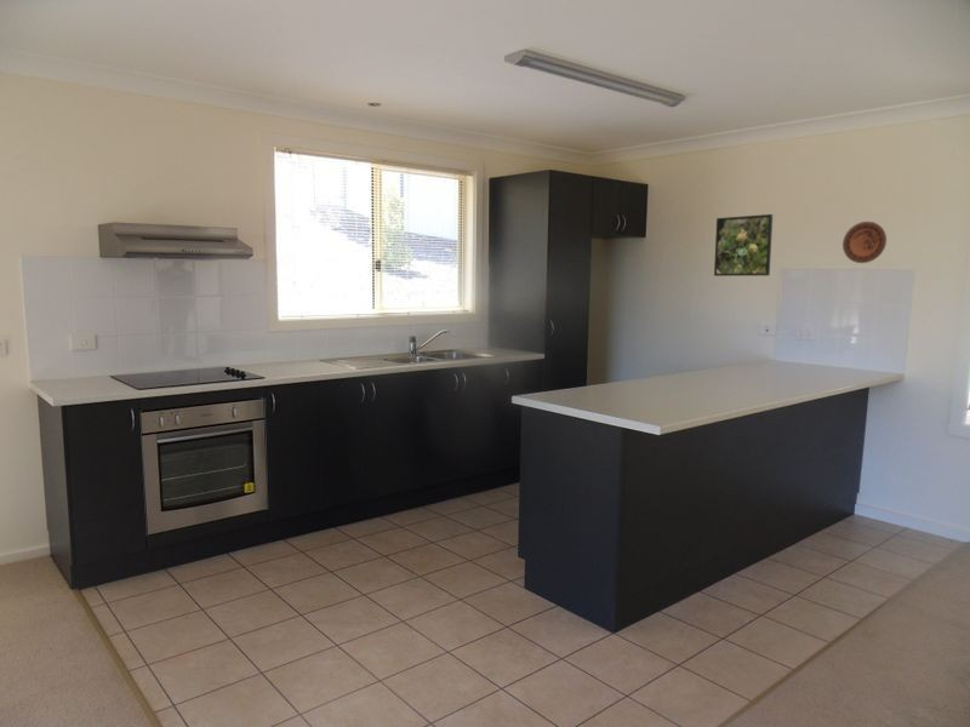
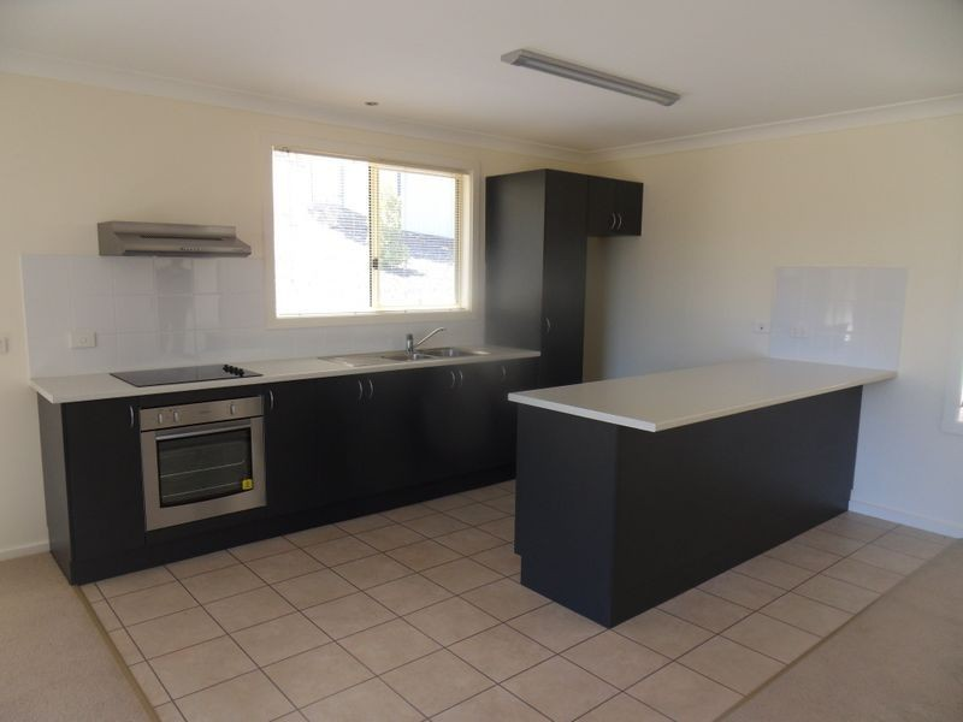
- decorative plate [841,221,888,264]
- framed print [713,213,774,277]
